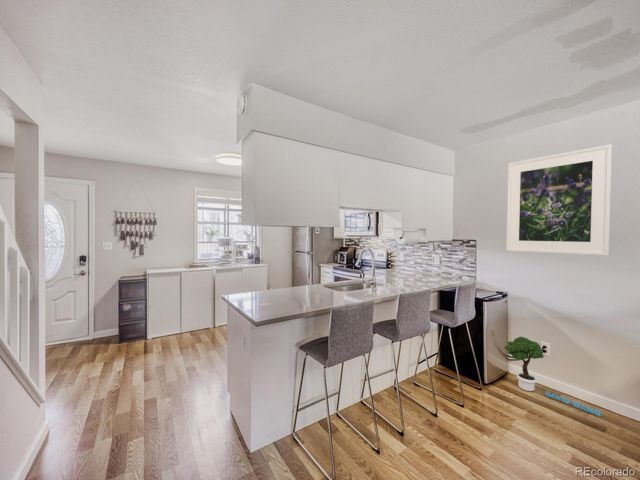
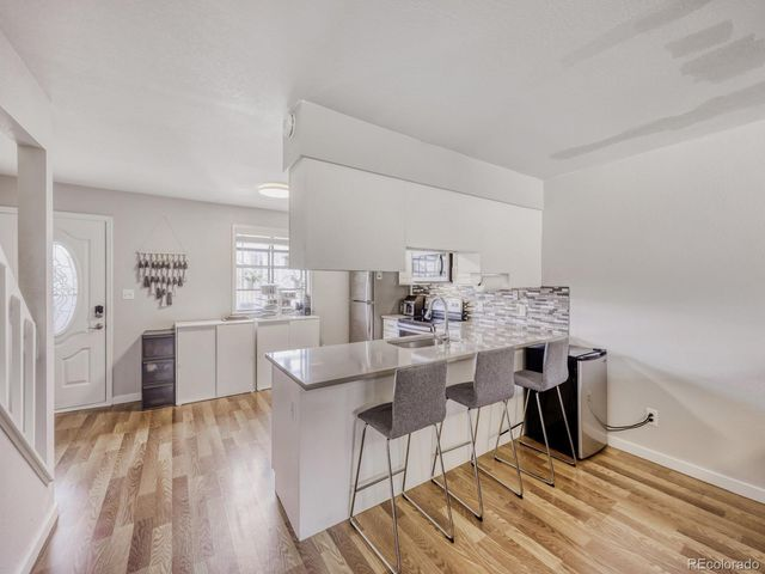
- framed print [505,143,613,257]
- potted tree [503,336,601,417]
